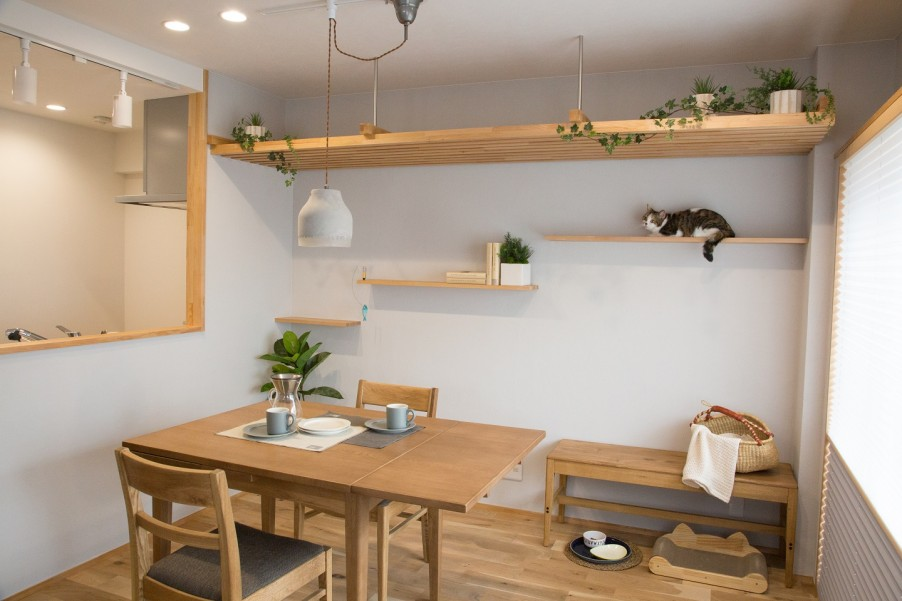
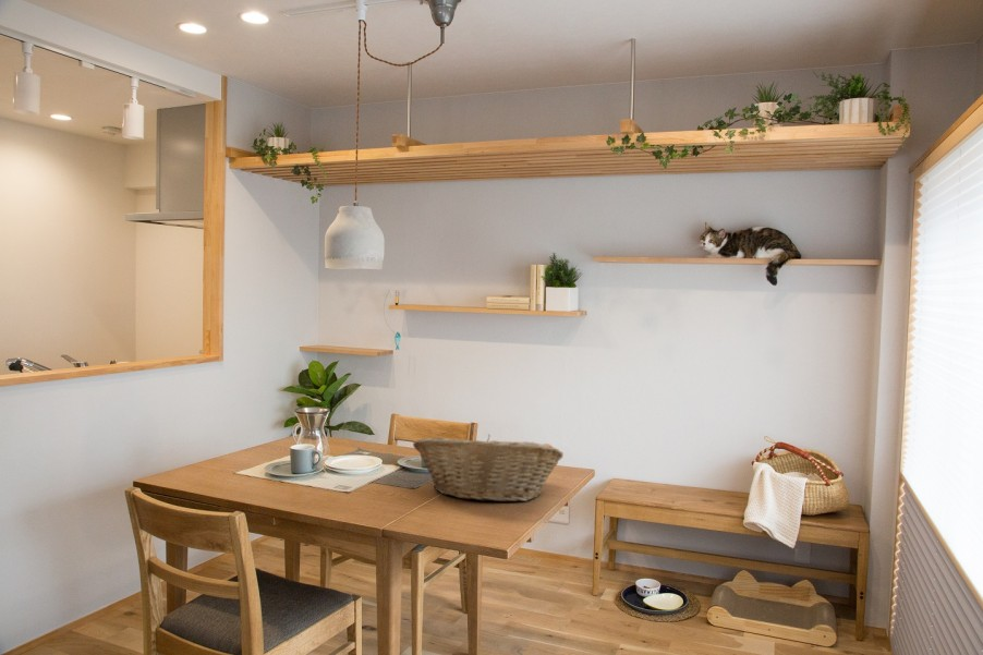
+ fruit basket [412,433,565,502]
